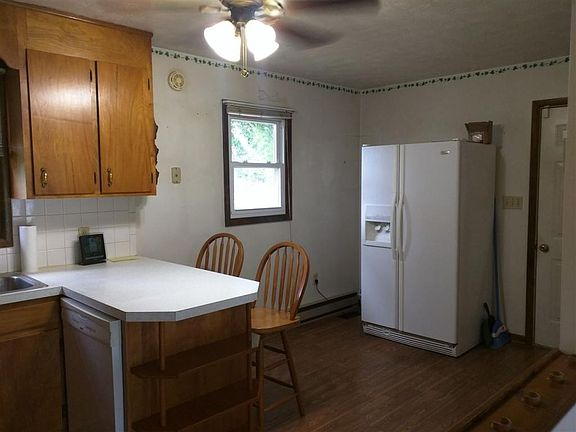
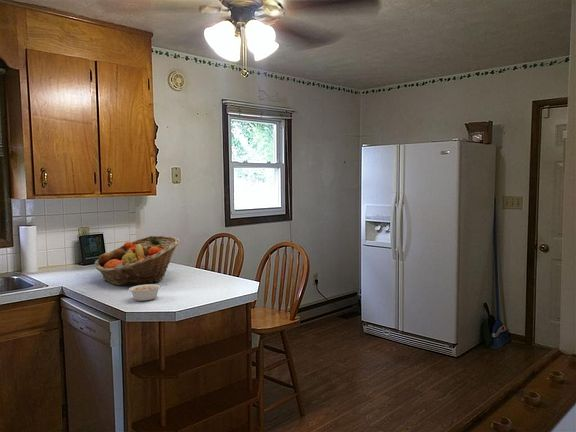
+ fruit basket [93,235,181,286]
+ legume [128,283,167,302]
